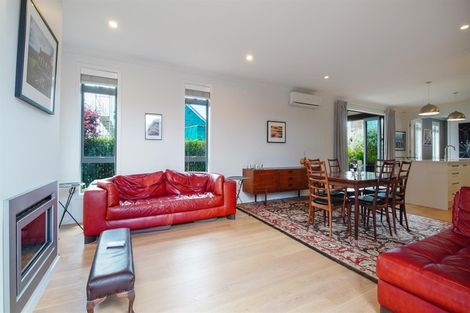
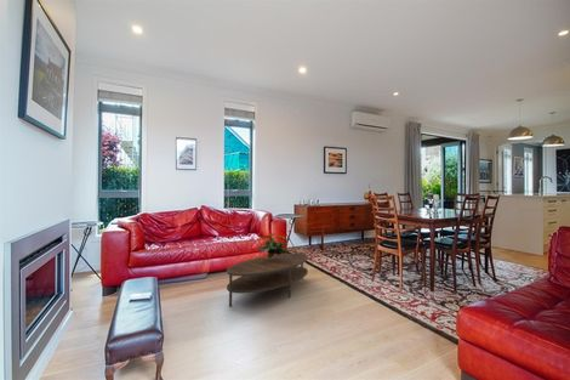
+ flowering plant [256,232,289,259]
+ coffee table [226,253,309,308]
